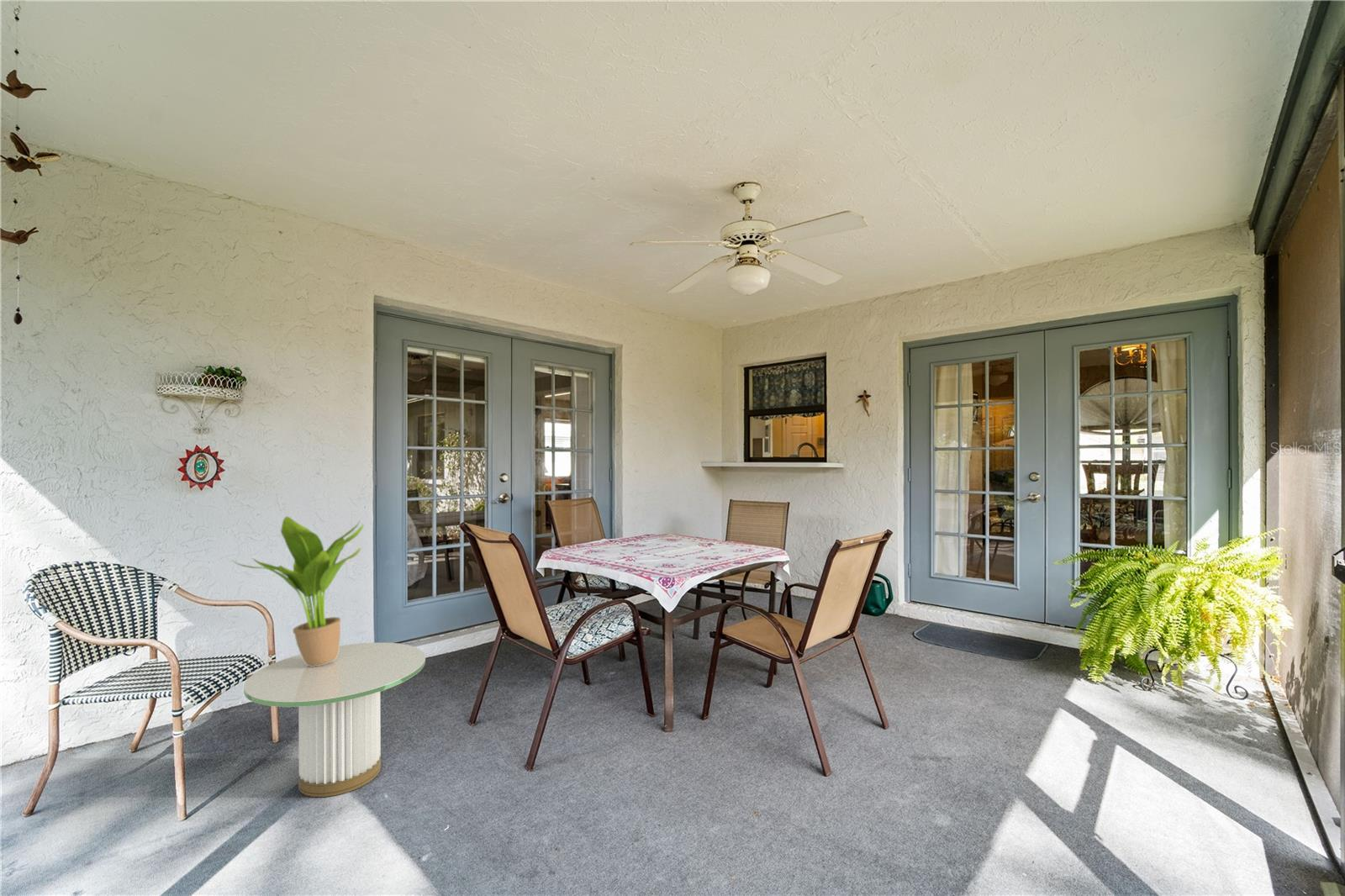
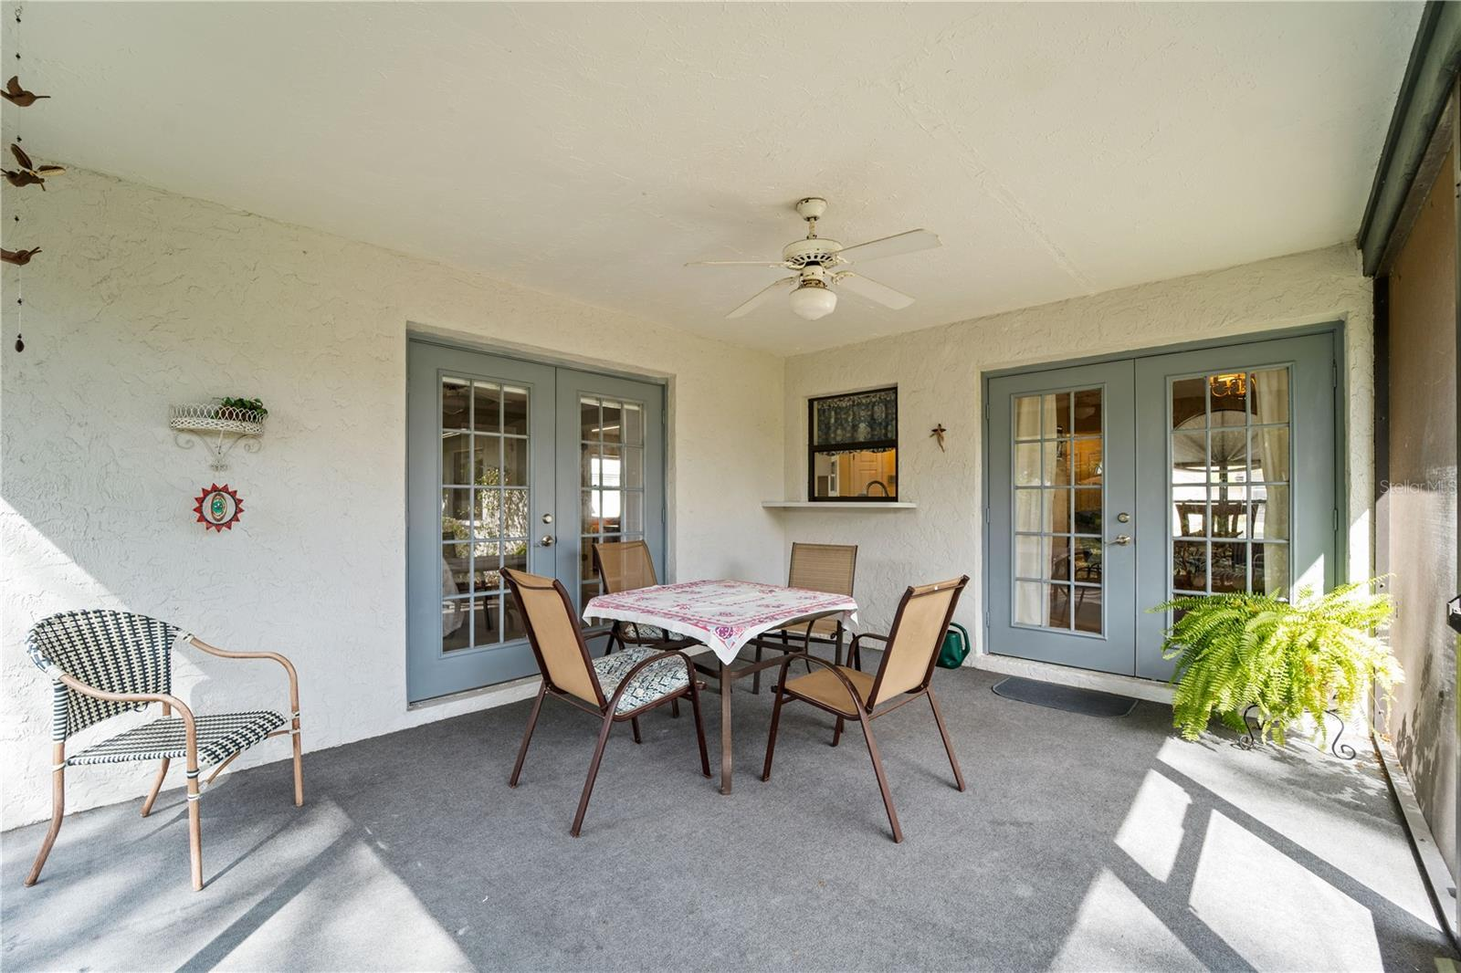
- potted plant [230,516,365,667]
- side table [243,642,426,798]
